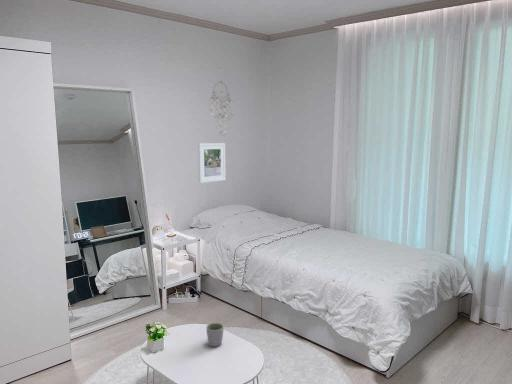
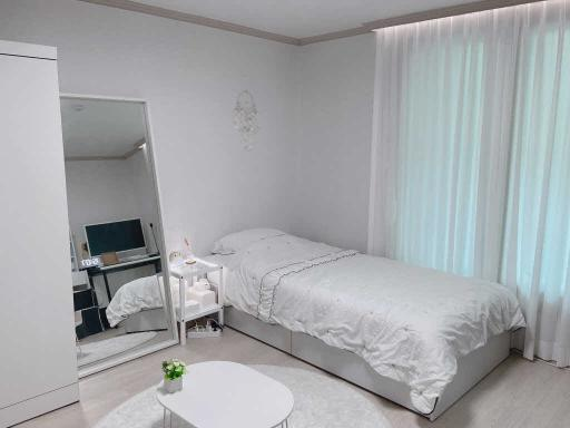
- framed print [197,142,227,184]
- mug [205,322,225,348]
